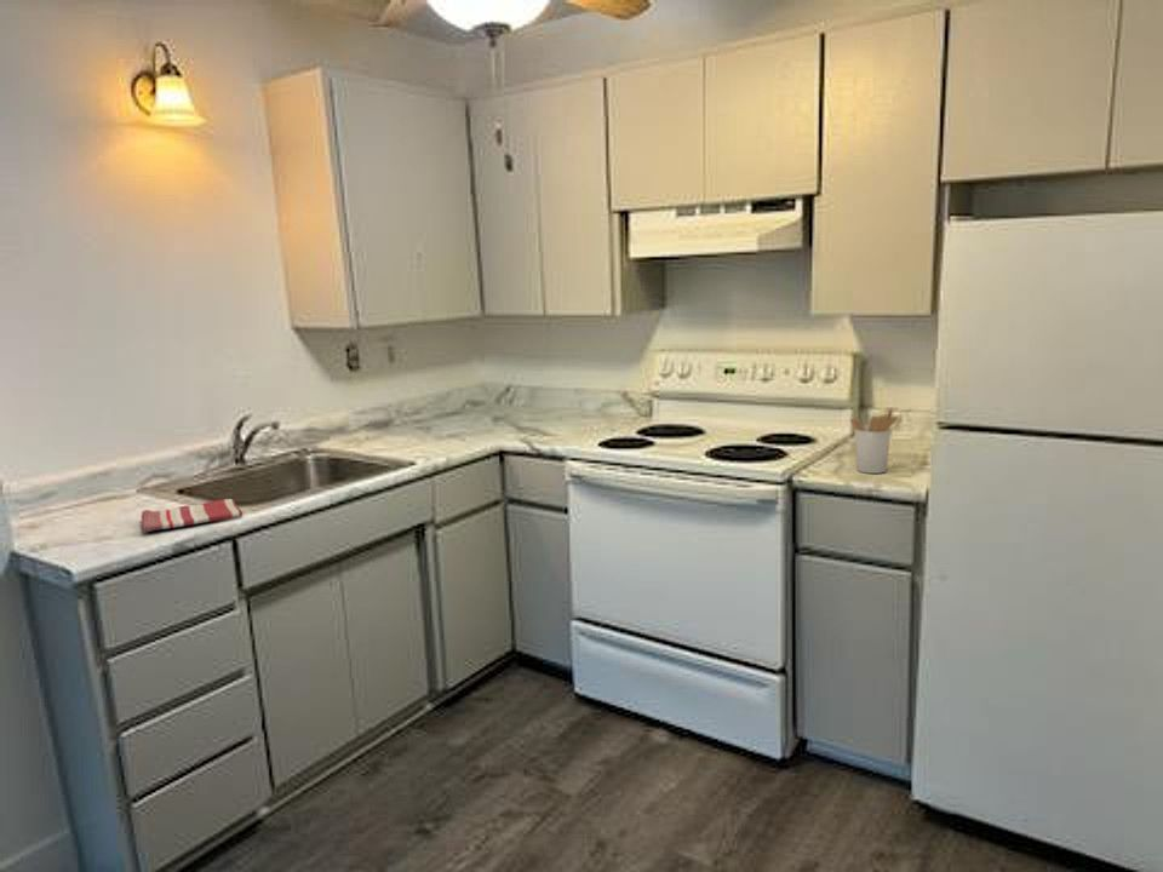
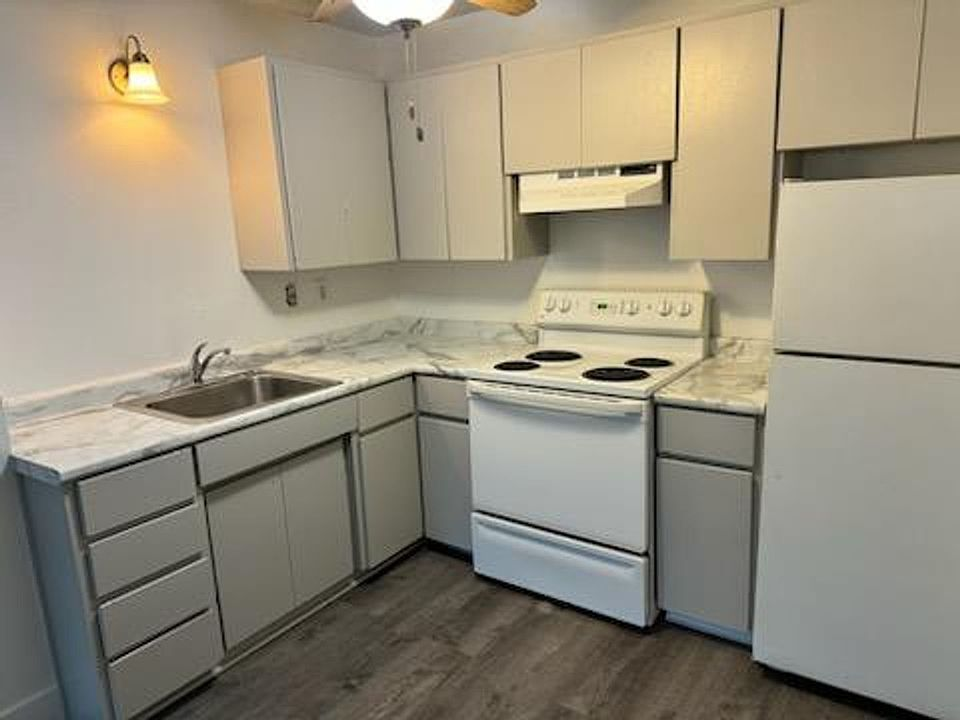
- dish towel [141,498,244,533]
- utensil holder [849,407,899,475]
